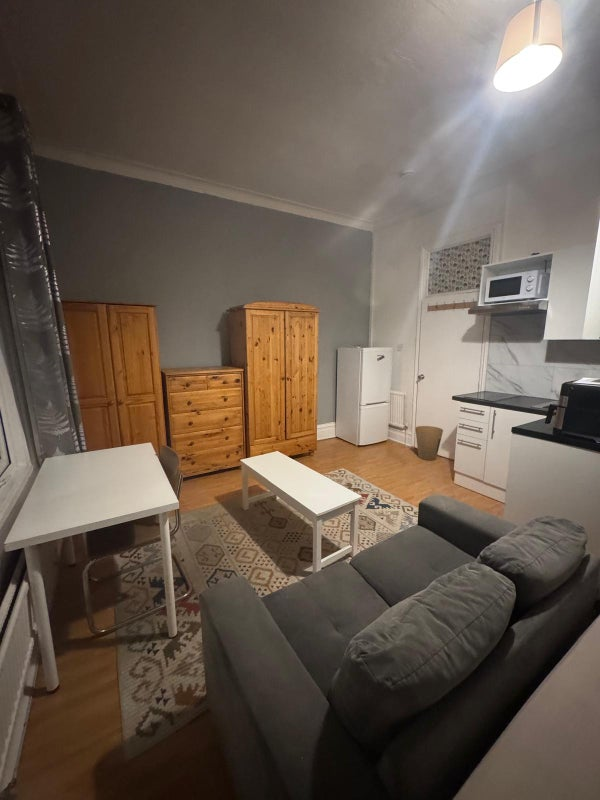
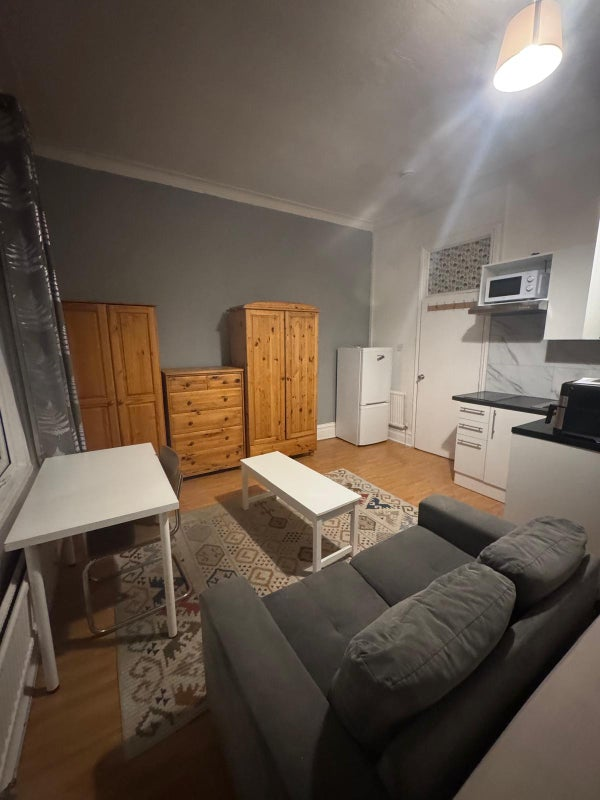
- trash can [414,425,444,461]
